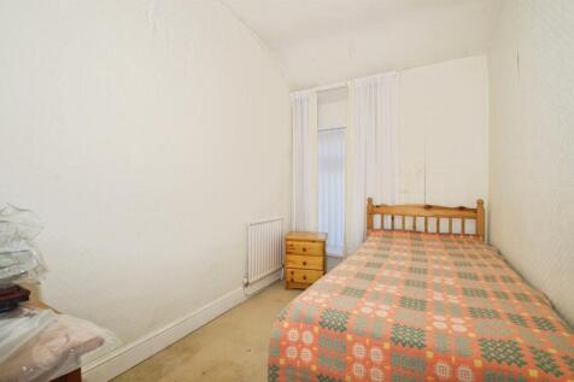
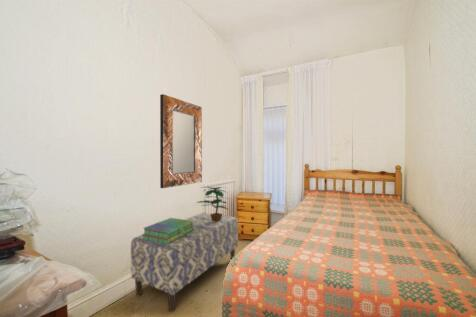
+ stack of books [141,217,195,245]
+ potted plant [195,186,230,222]
+ home mirror [159,93,203,189]
+ bench [130,212,239,313]
